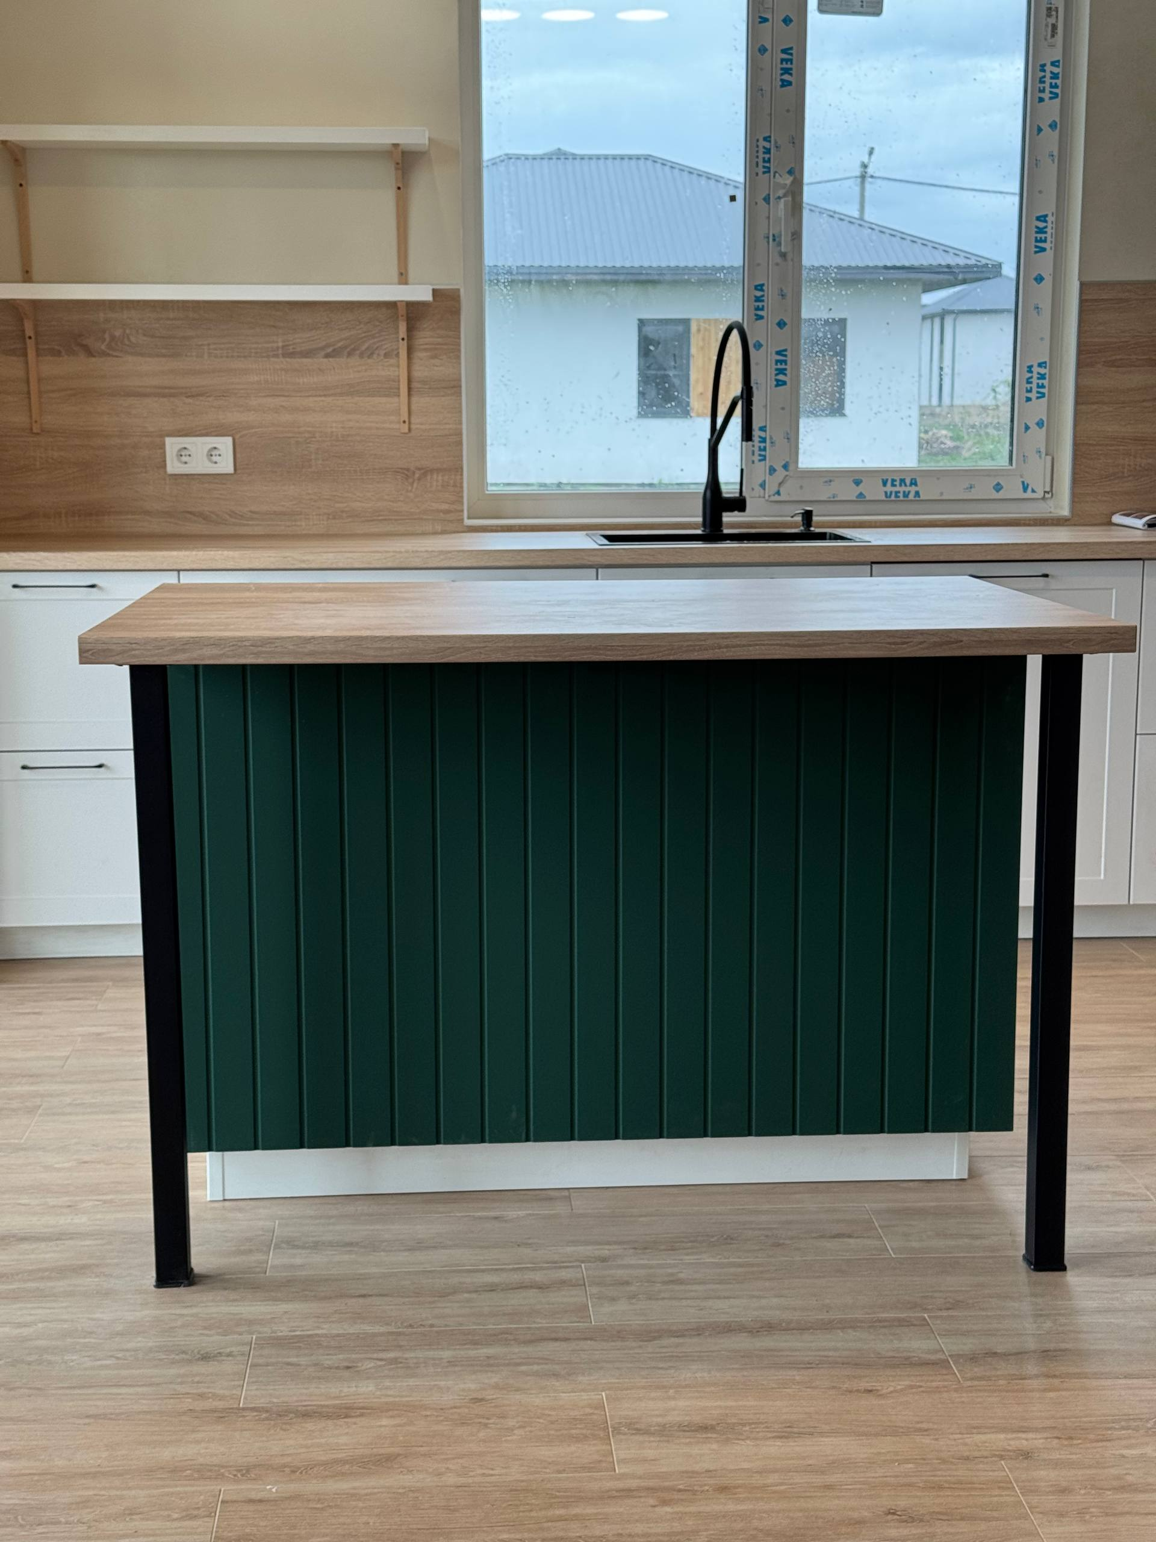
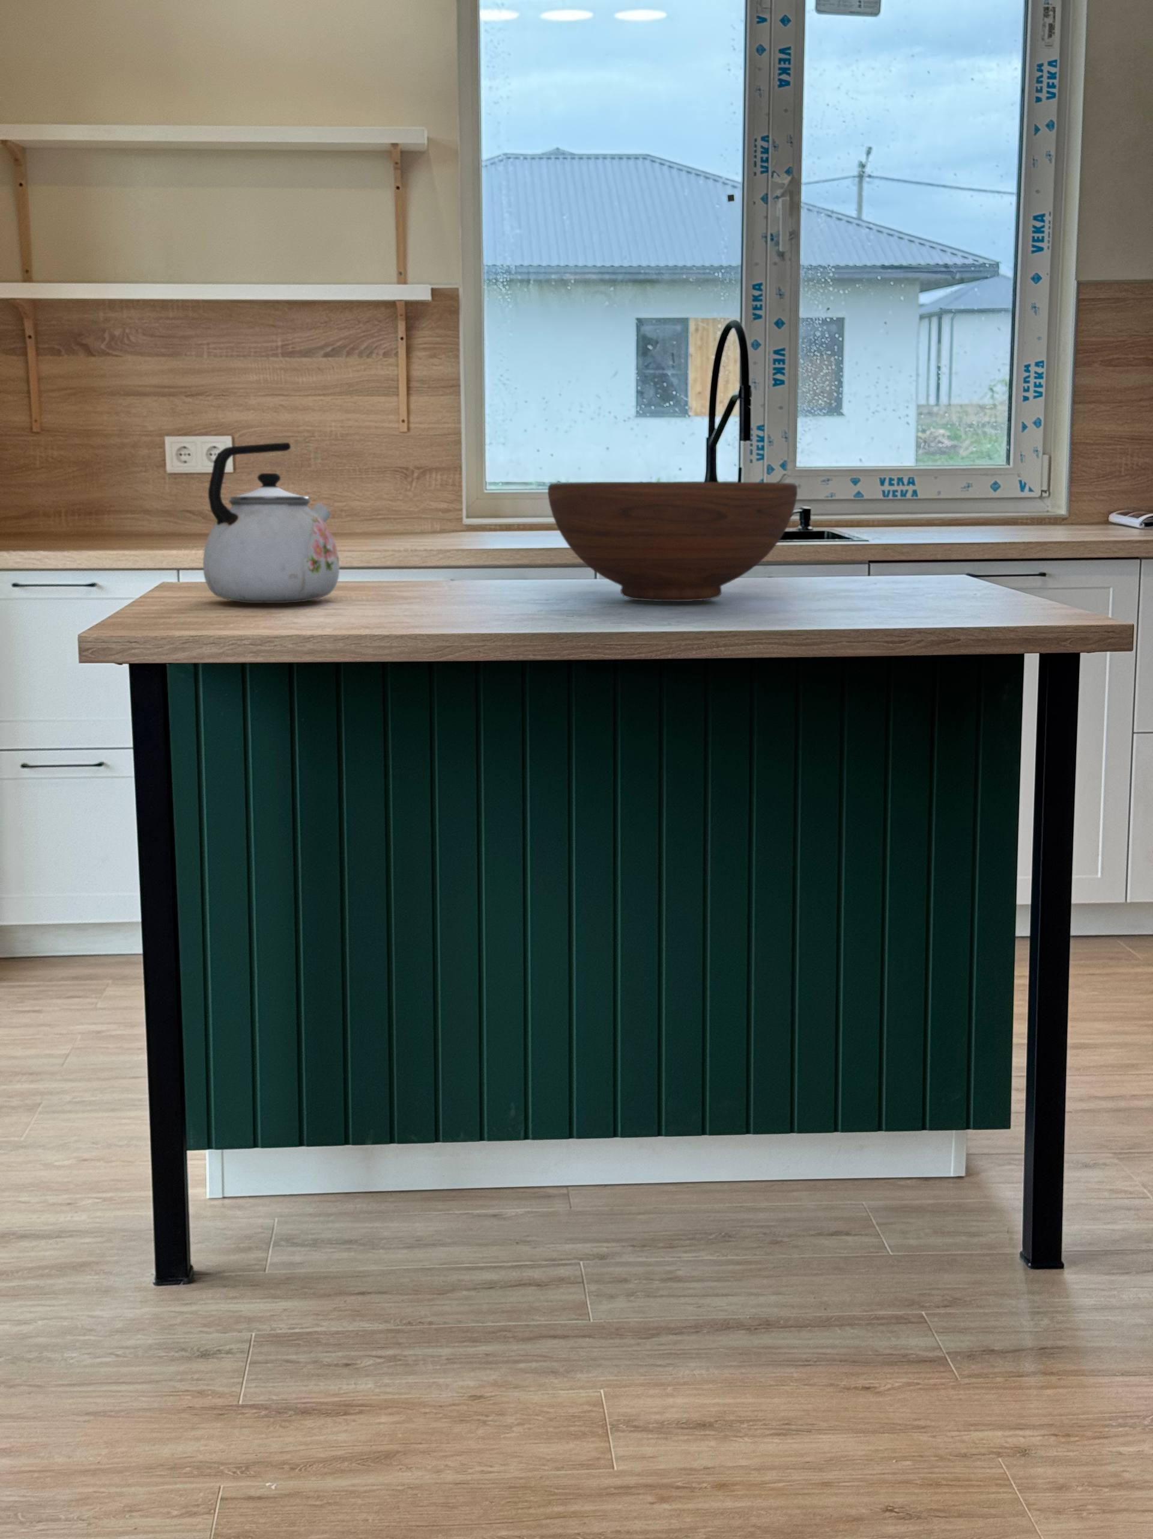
+ kettle [202,442,340,603]
+ fruit bowl [547,481,798,602]
